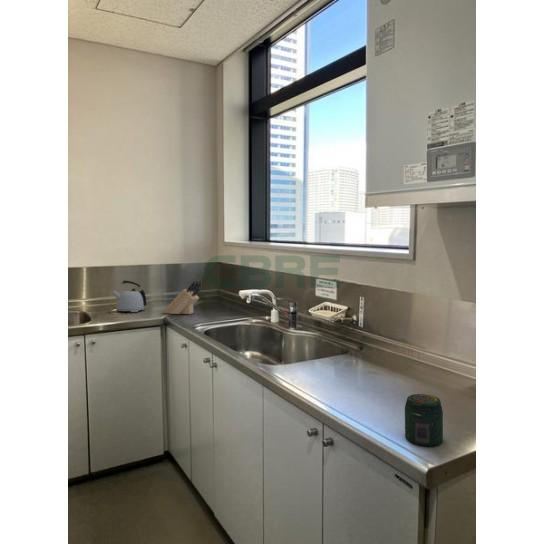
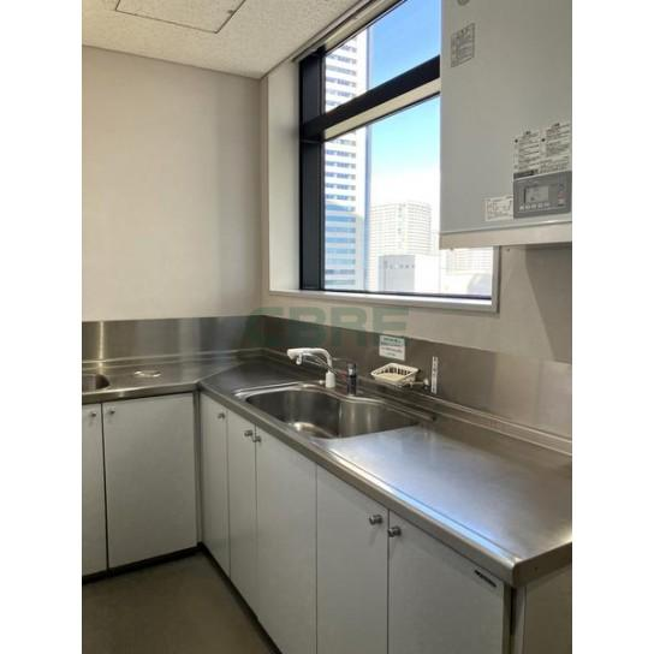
- jar [404,393,444,447]
- kettle [111,280,147,313]
- knife block [162,280,203,315]
